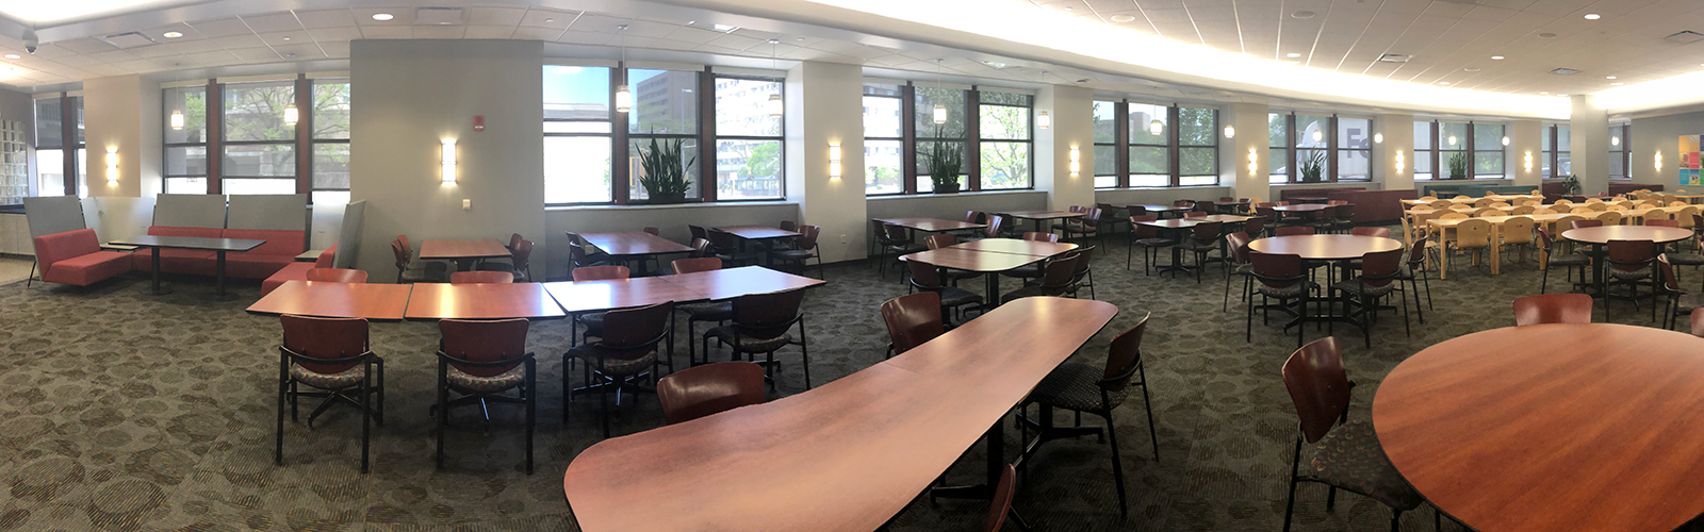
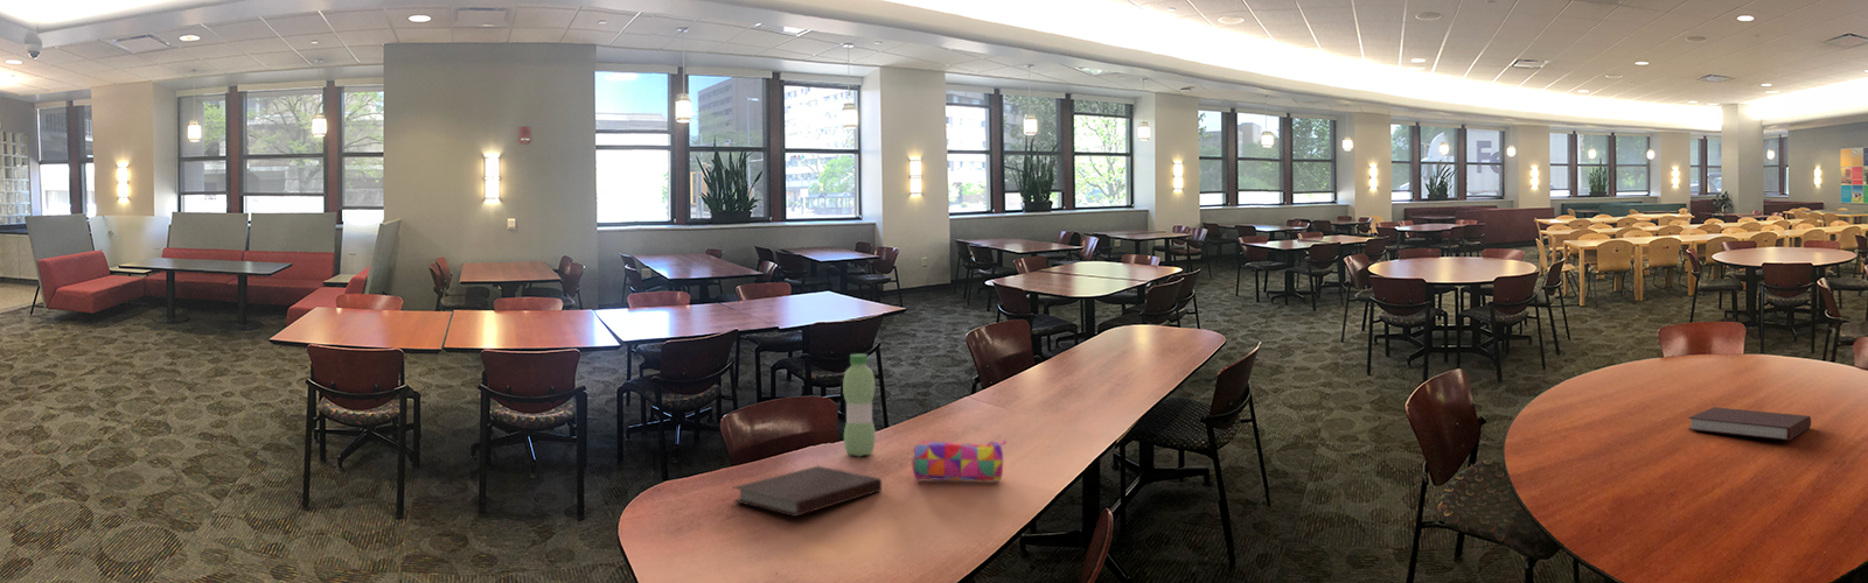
+ notebook [1687,406,1812,441]
+ pencil case [910,439,1008,483]
+ water bottle [842,353,877,457]
+ notebook [731,465,883,518]
